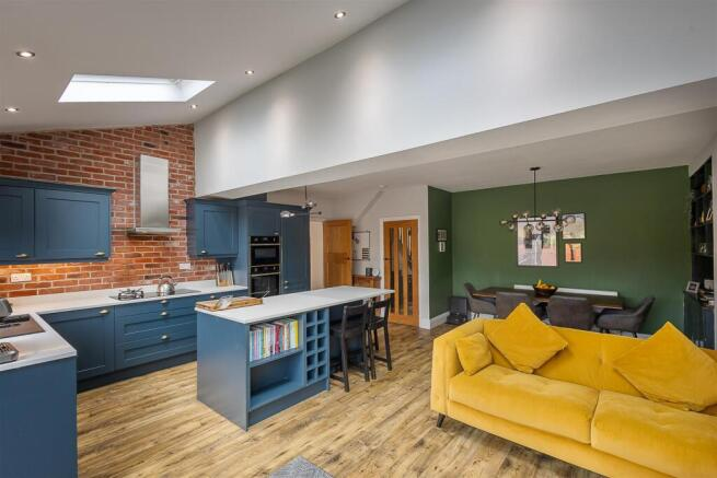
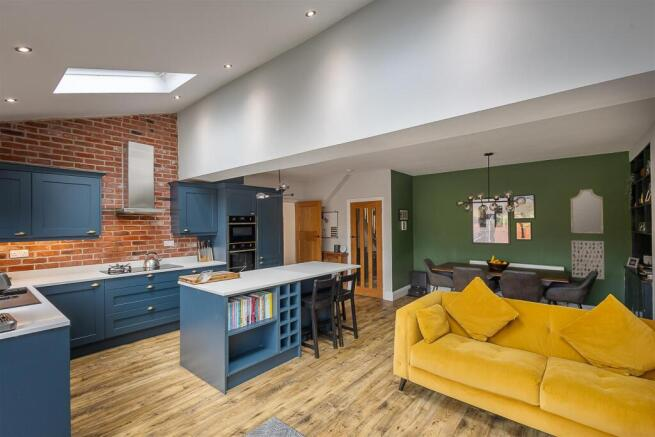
+ home mirror [570,188,604,234]
+ wall art [571,240,605,280]
